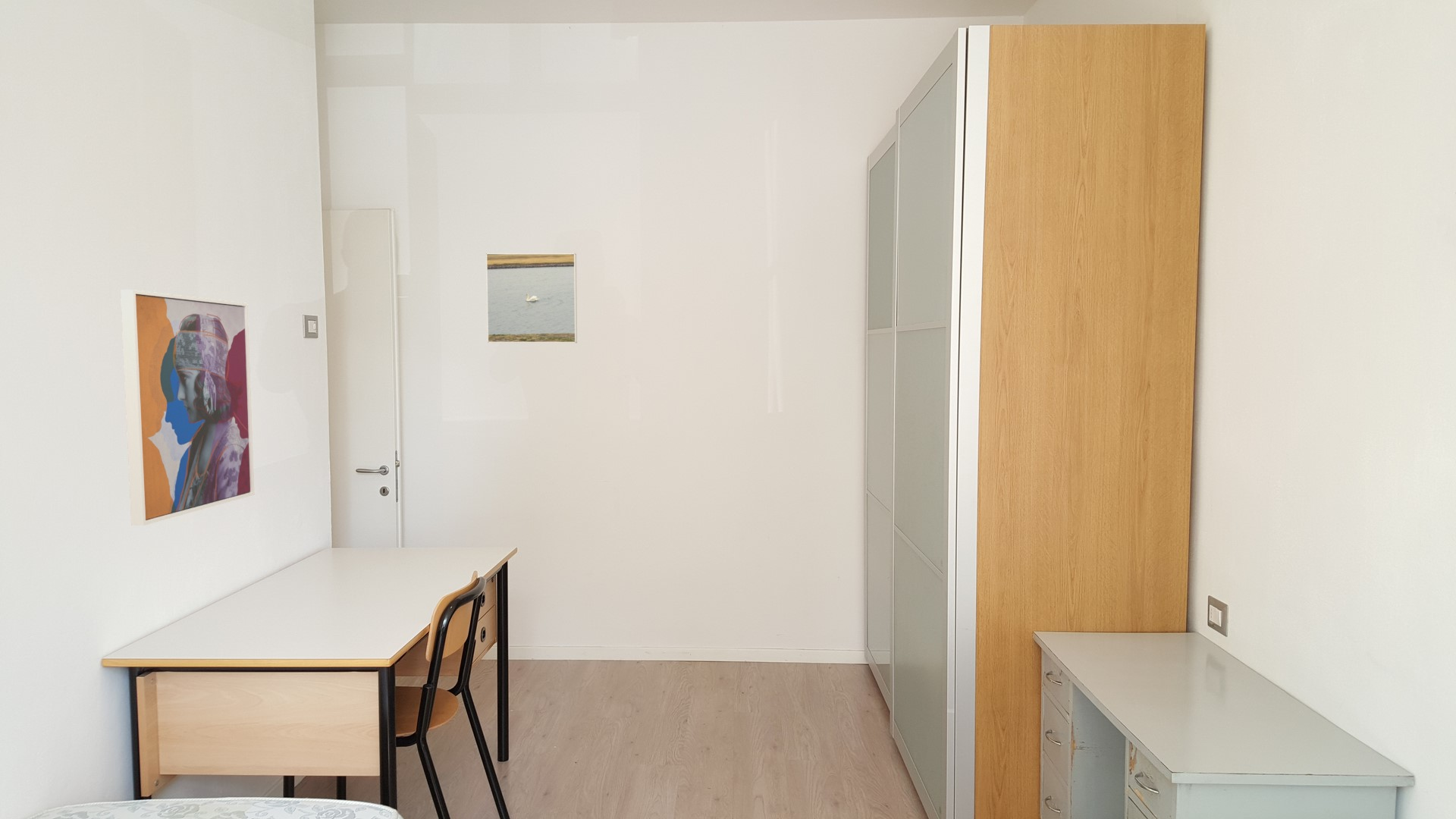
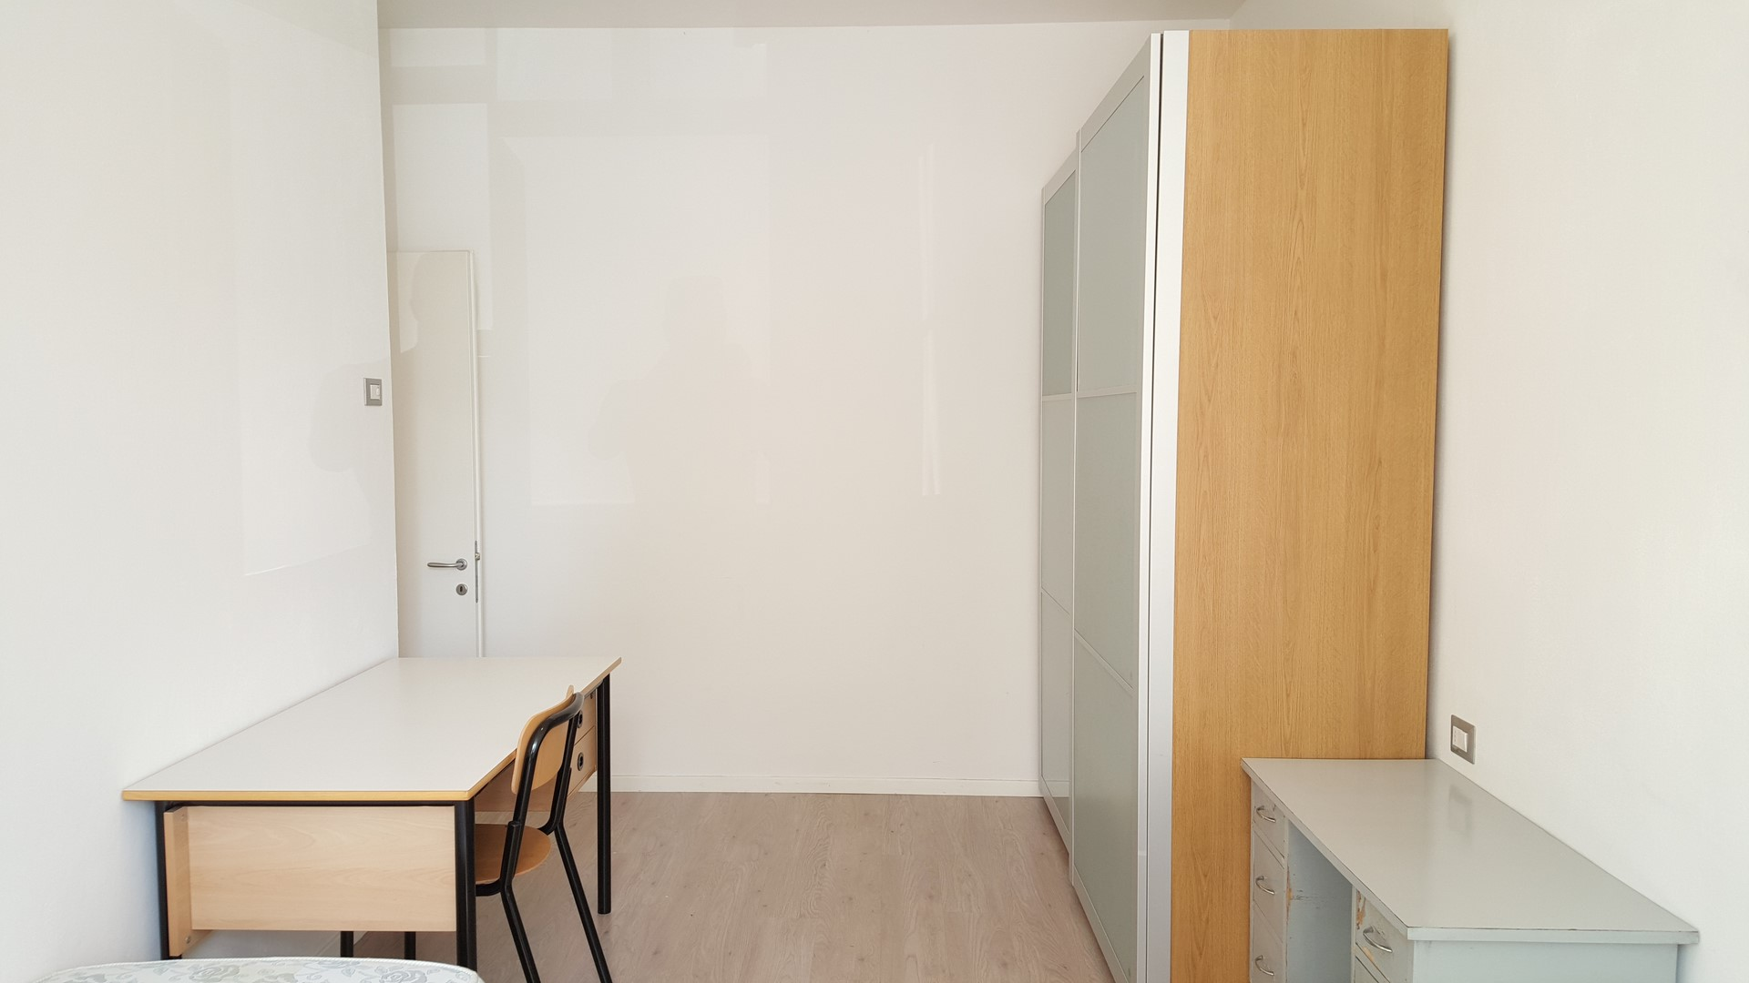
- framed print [485,253,578,344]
- wall art [120,289,256,526]
